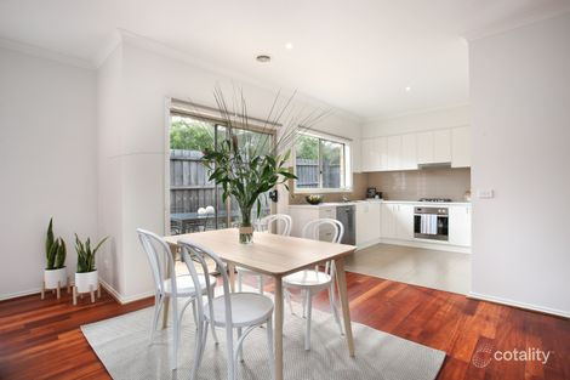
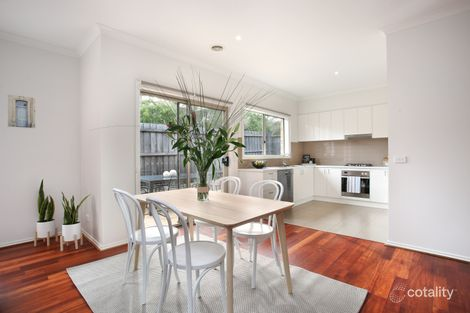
+ wall art [7,94,36,129]
